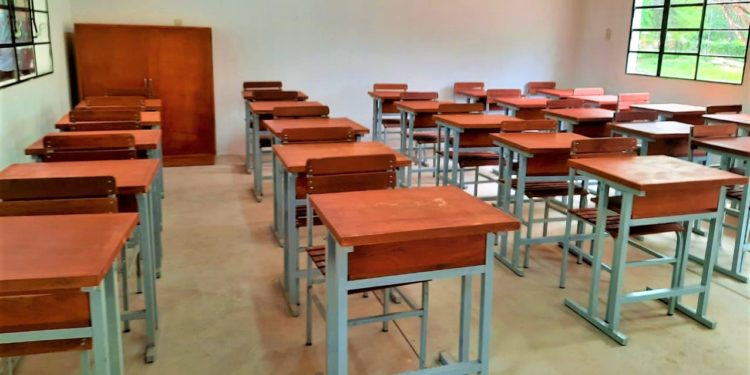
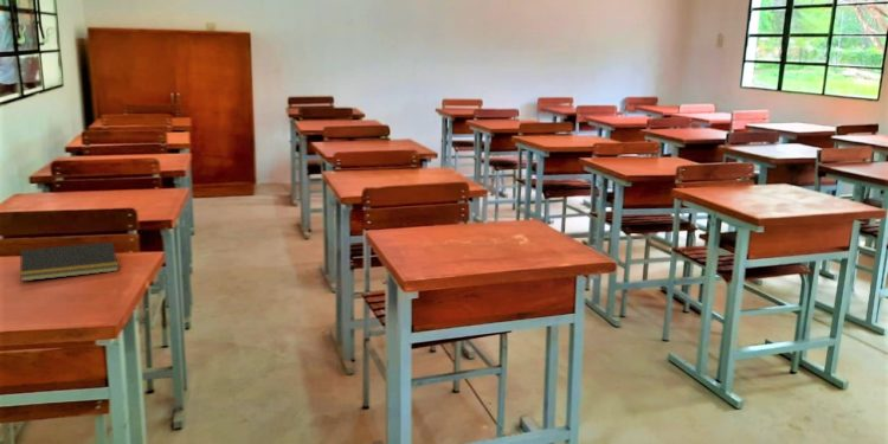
+ notepad [19,242,120,283]
